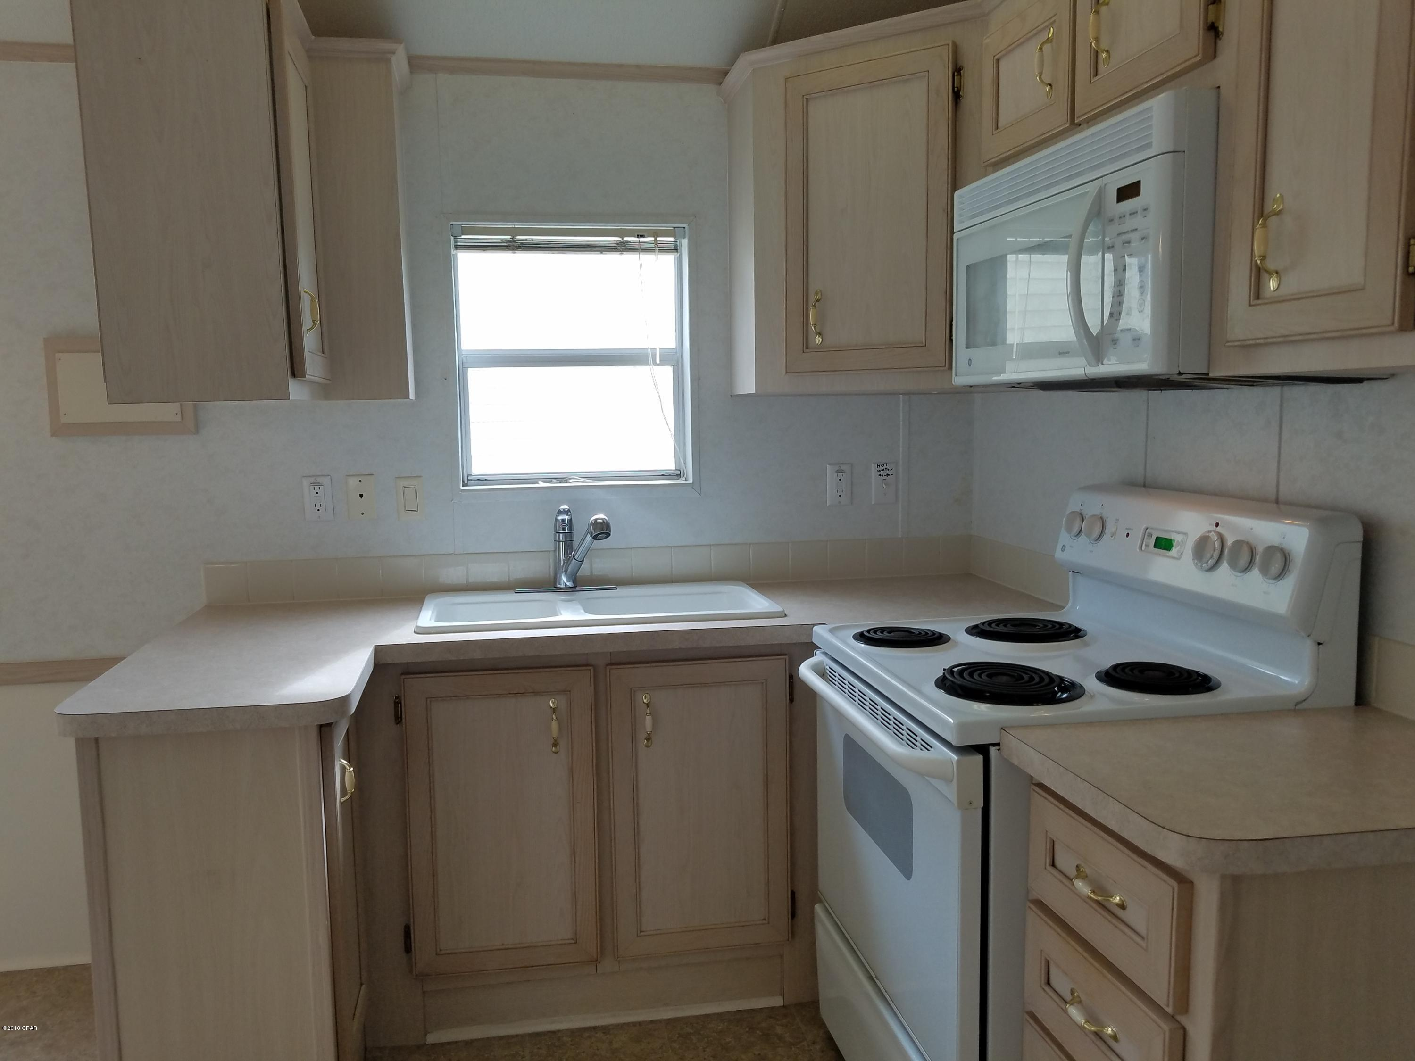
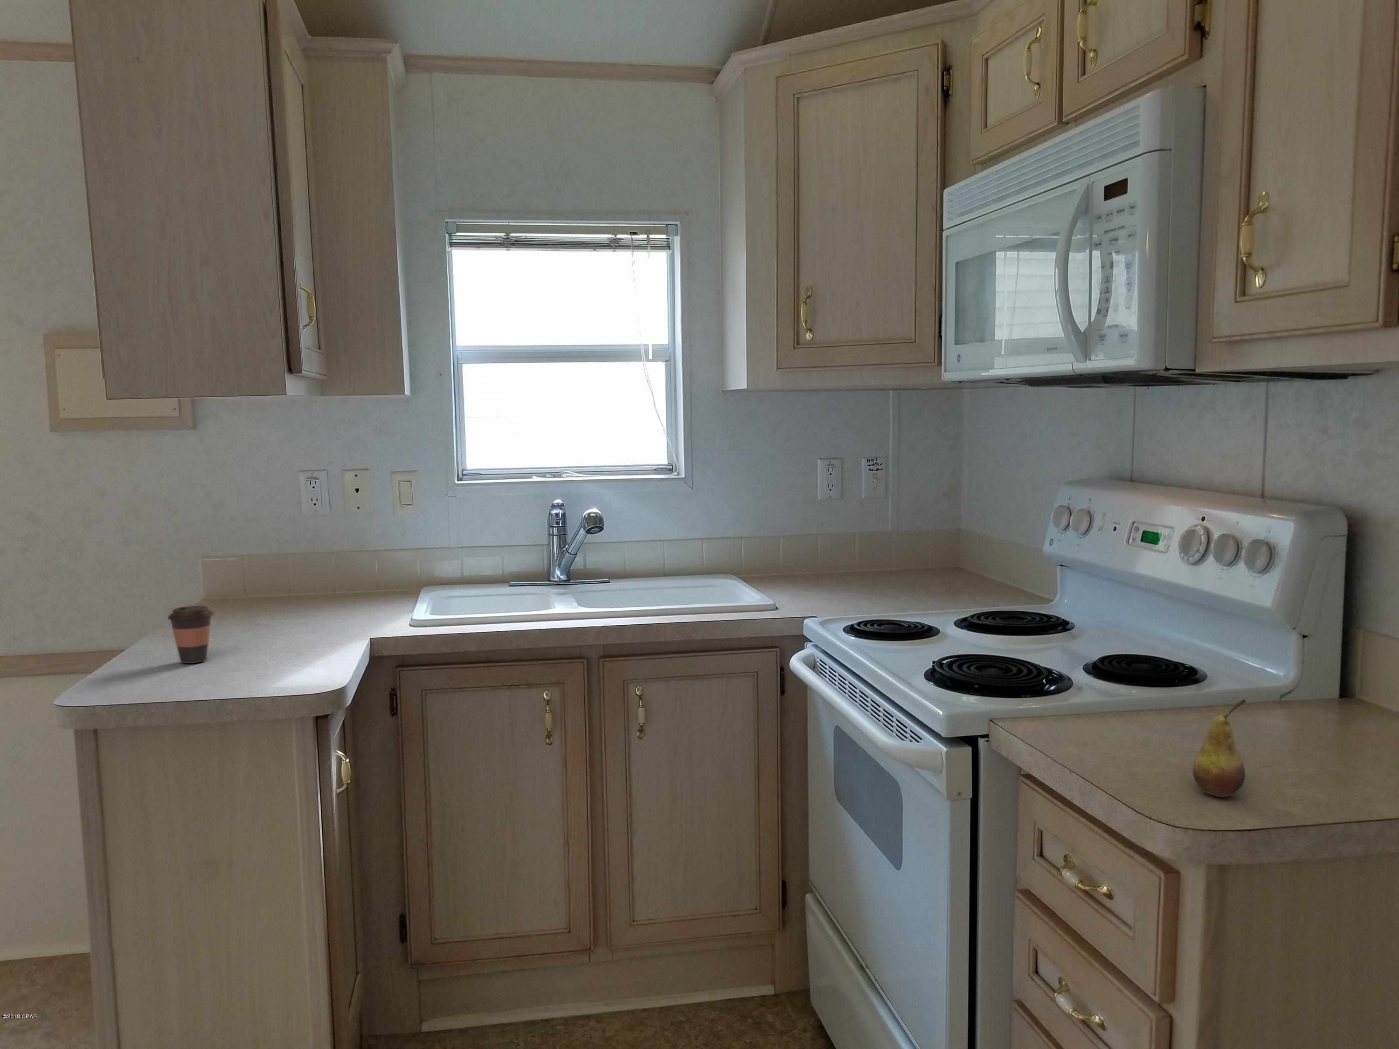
+ coffee cup [167,605,214,664]
+ fruit [1192,699,1246,798]
